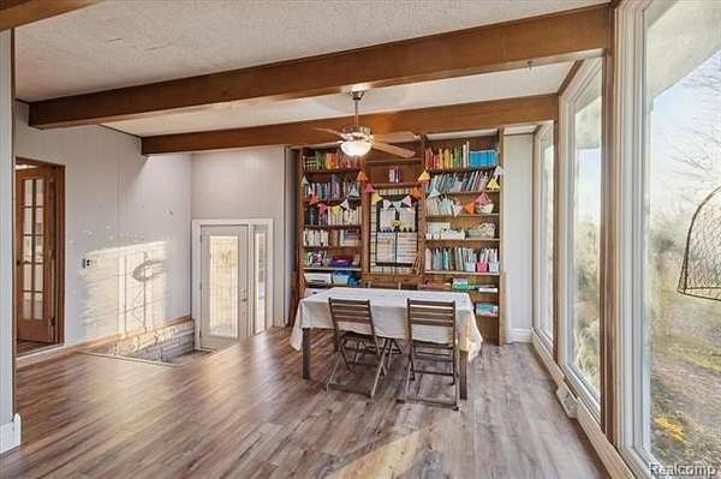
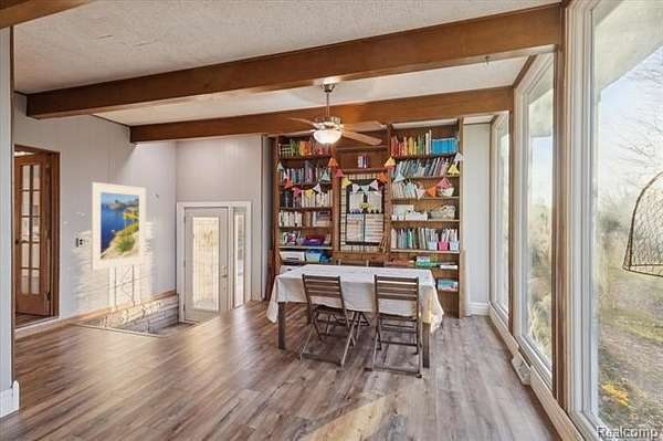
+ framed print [90,181,147,272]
